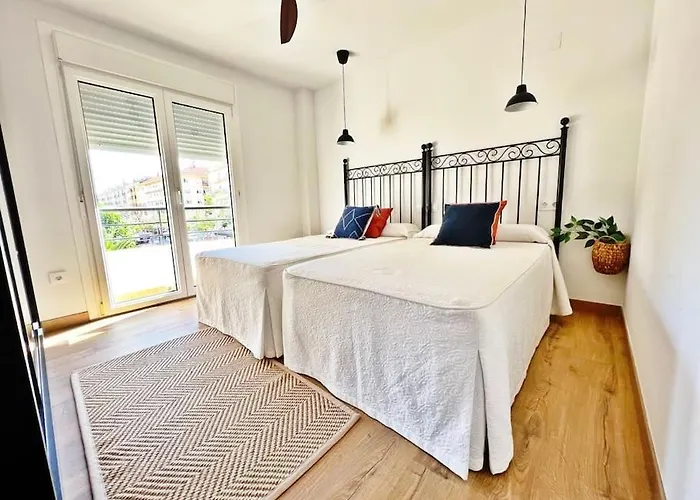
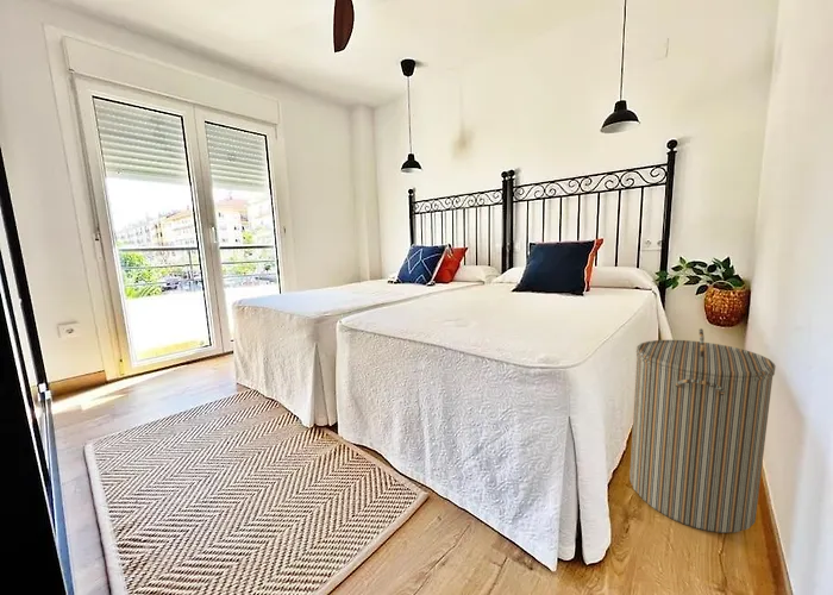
+ laundry hamper [628,327,777,534]
